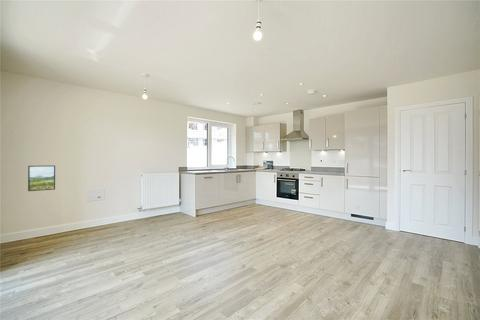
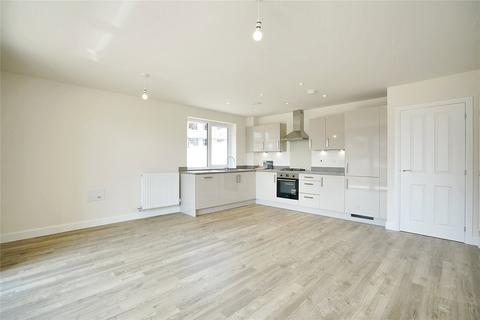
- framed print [27,164,56,192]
